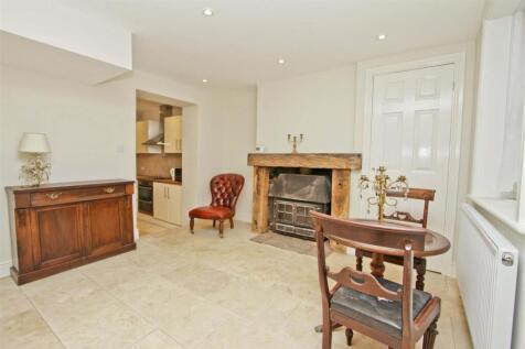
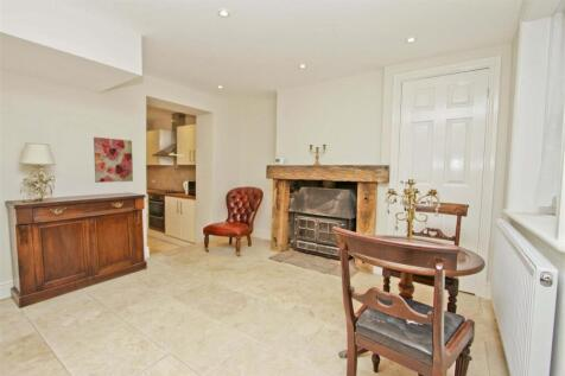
+ wall art [93,136,134,184]
